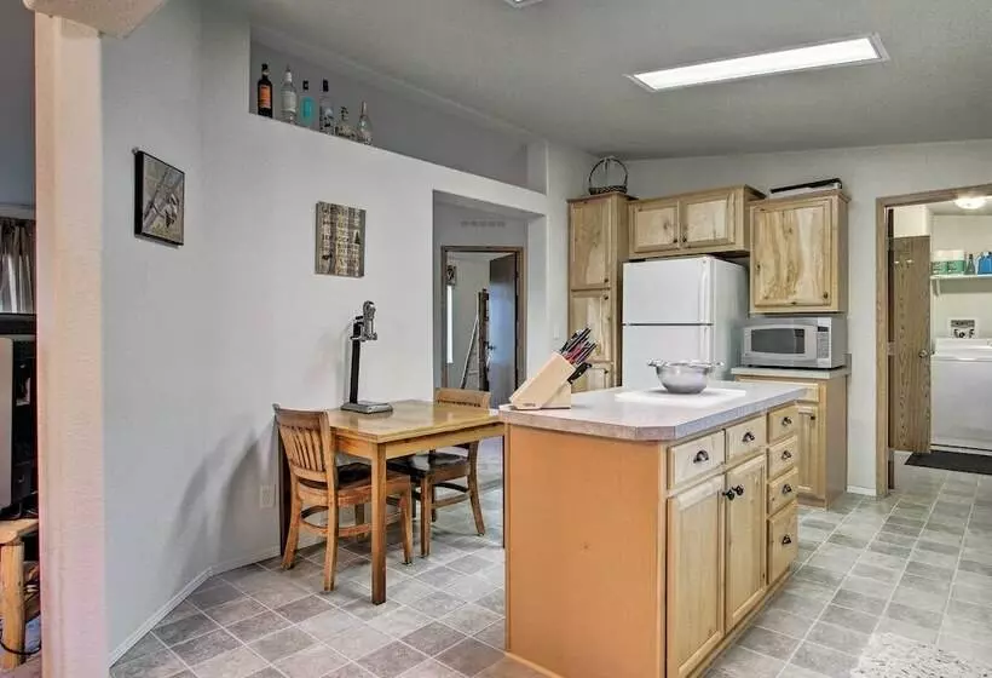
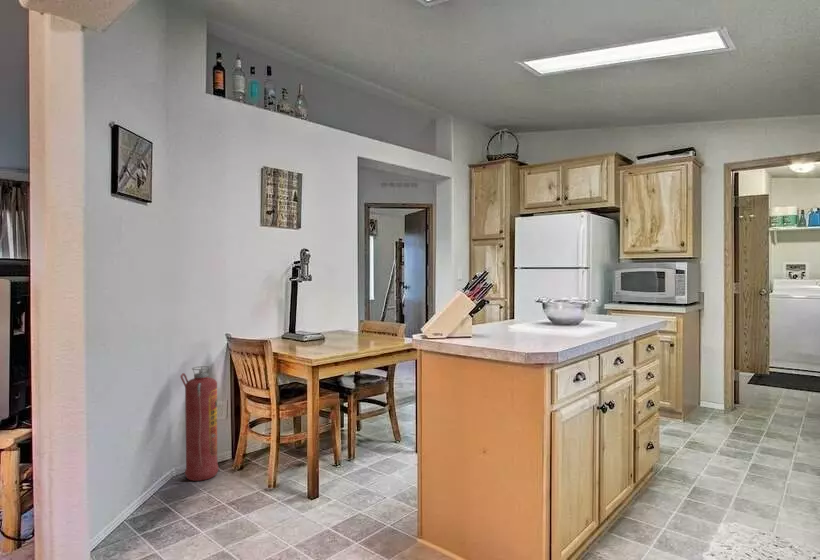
+ fire extinguisher [179,365,219,482]
